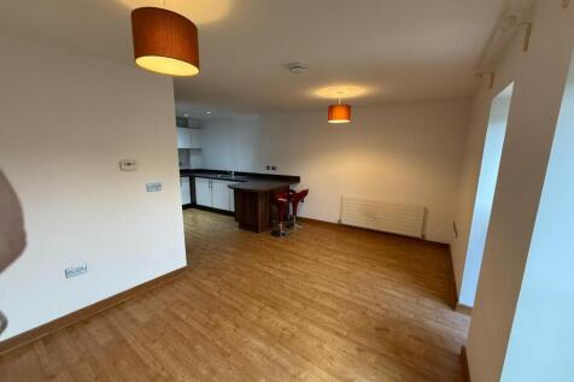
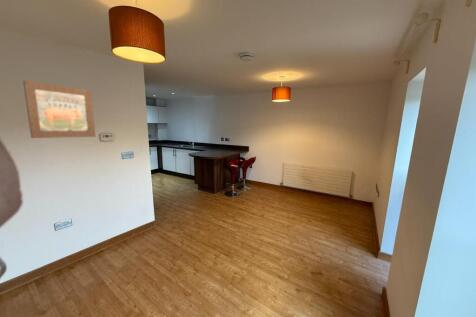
+ wall art [22,80,97,139]
